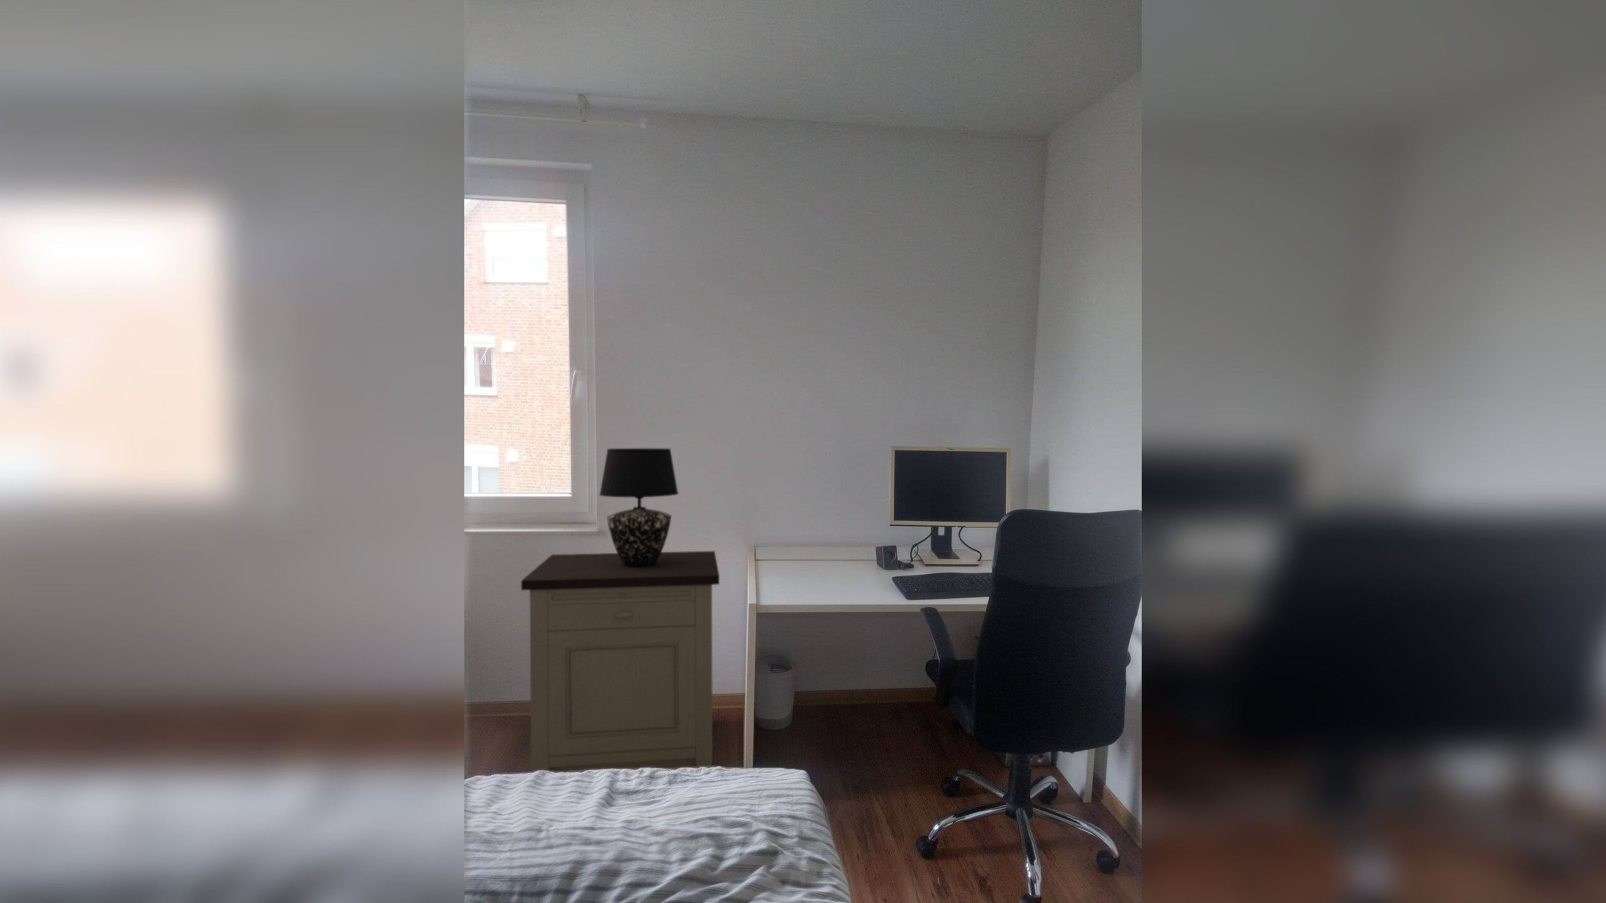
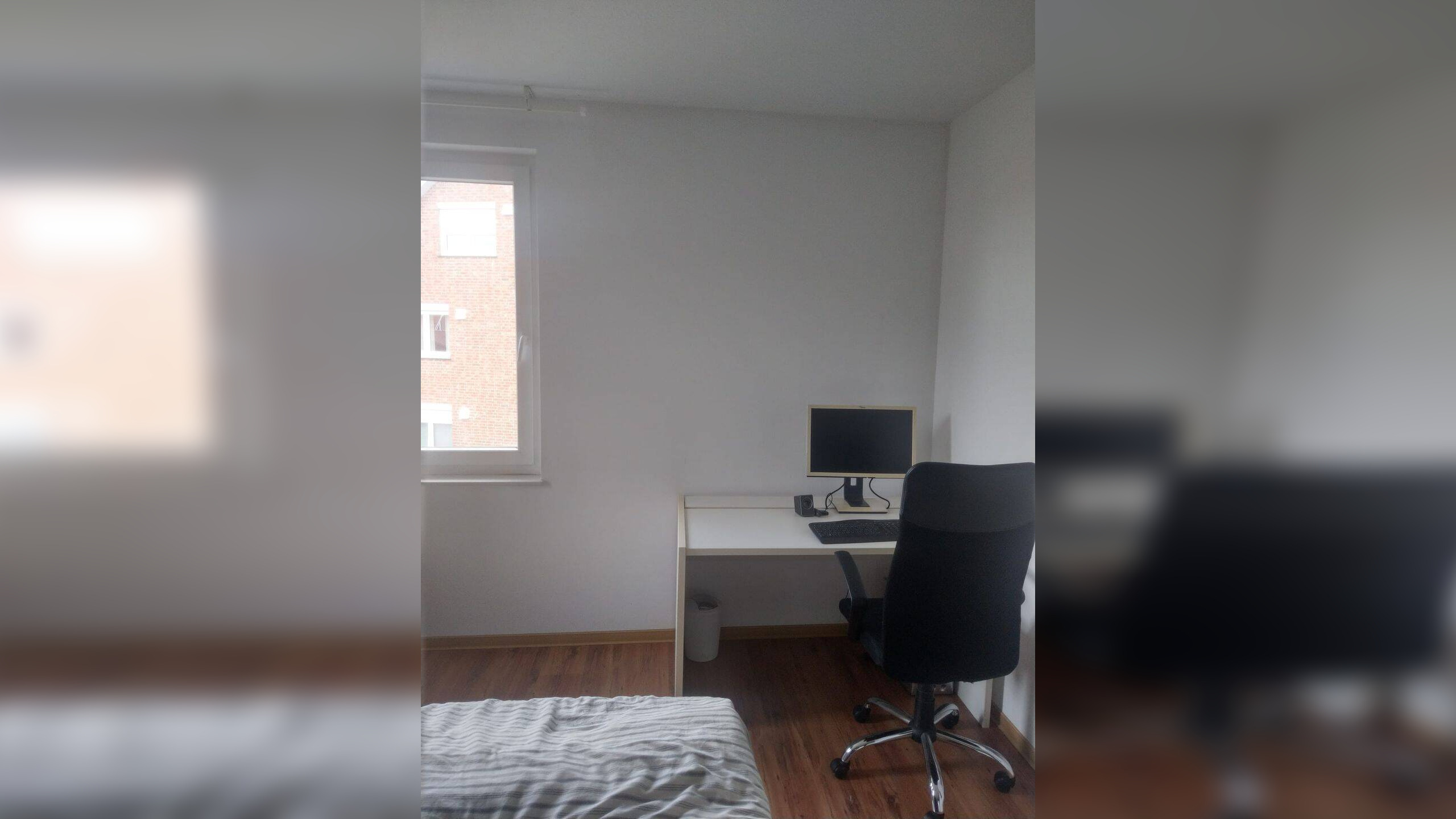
- nightstand [521,550,720,772]
- table lamp [599,448,679,567]
